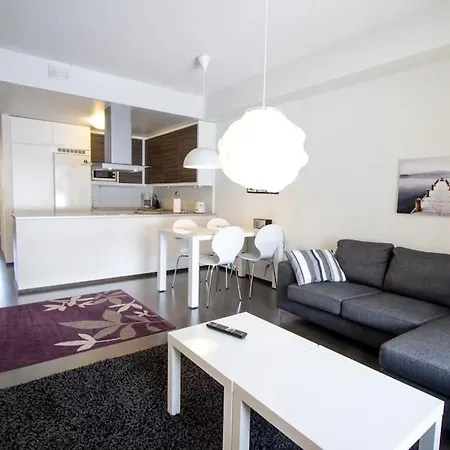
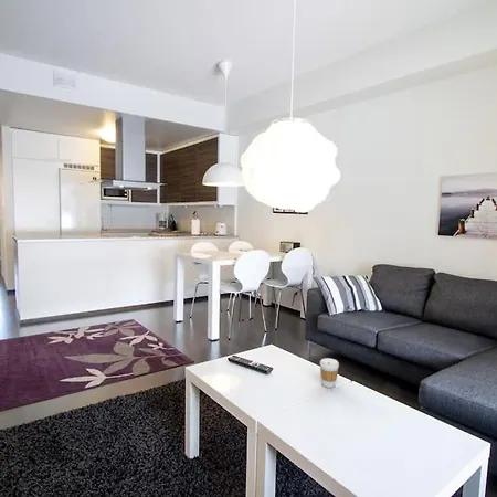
+ coffee cup [319,357,340,389]
